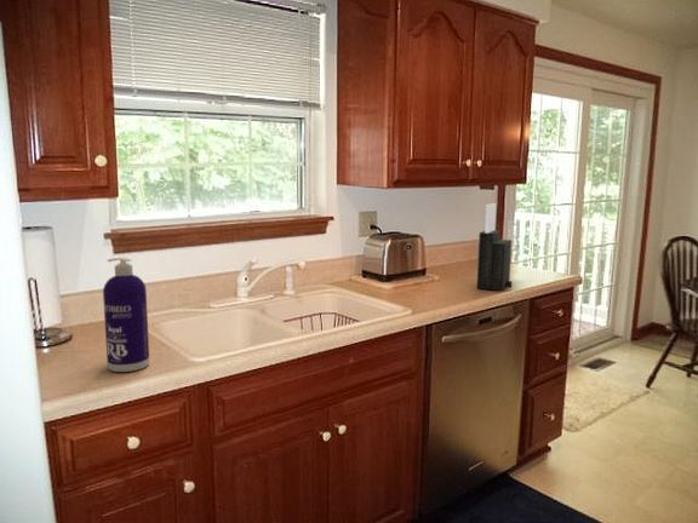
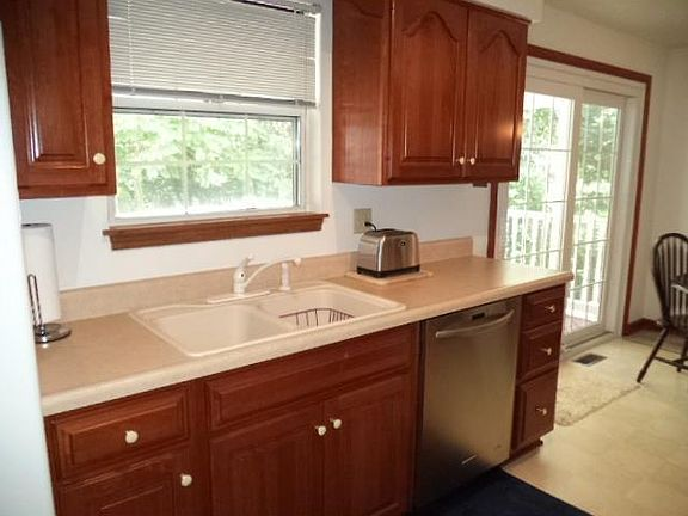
- knife block [476,202,513,292]
- spray bottle [102,257,150,373]
